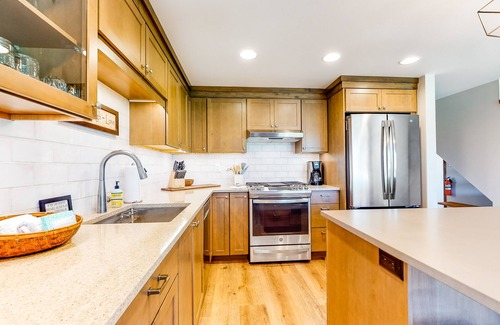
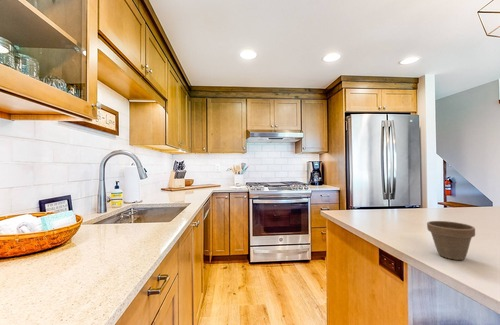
+ flower pot [426,220,476,261]
